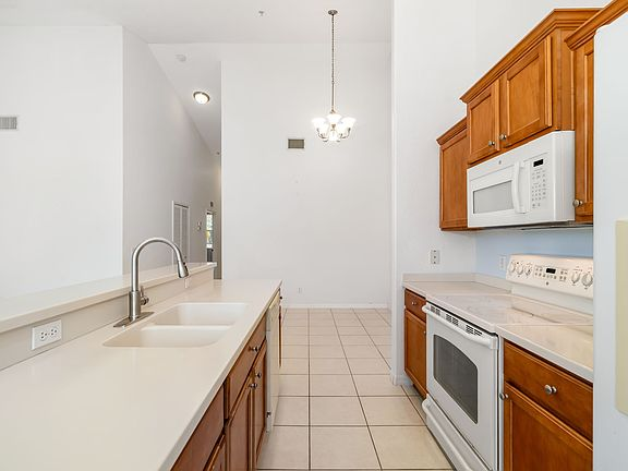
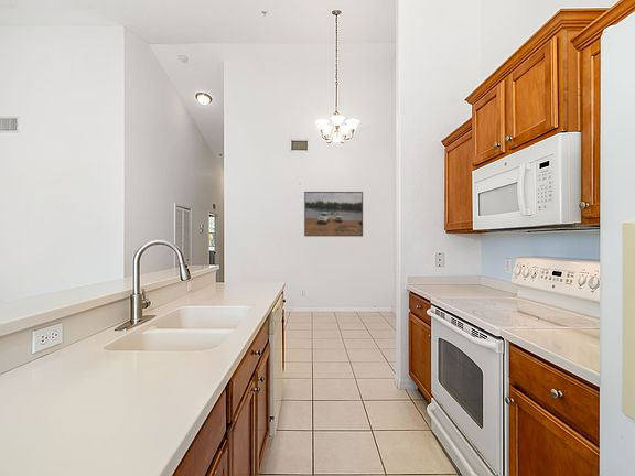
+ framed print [303,191,364,238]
